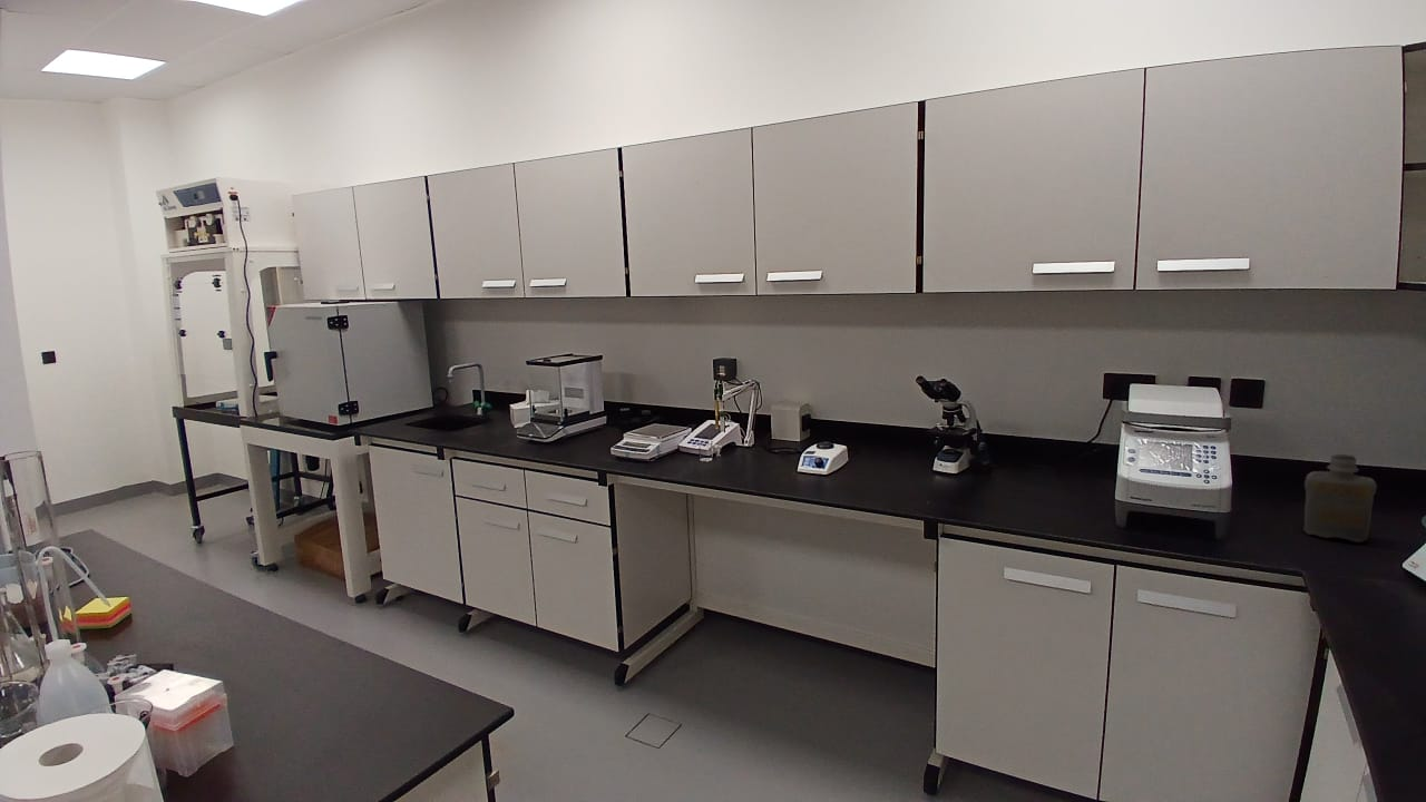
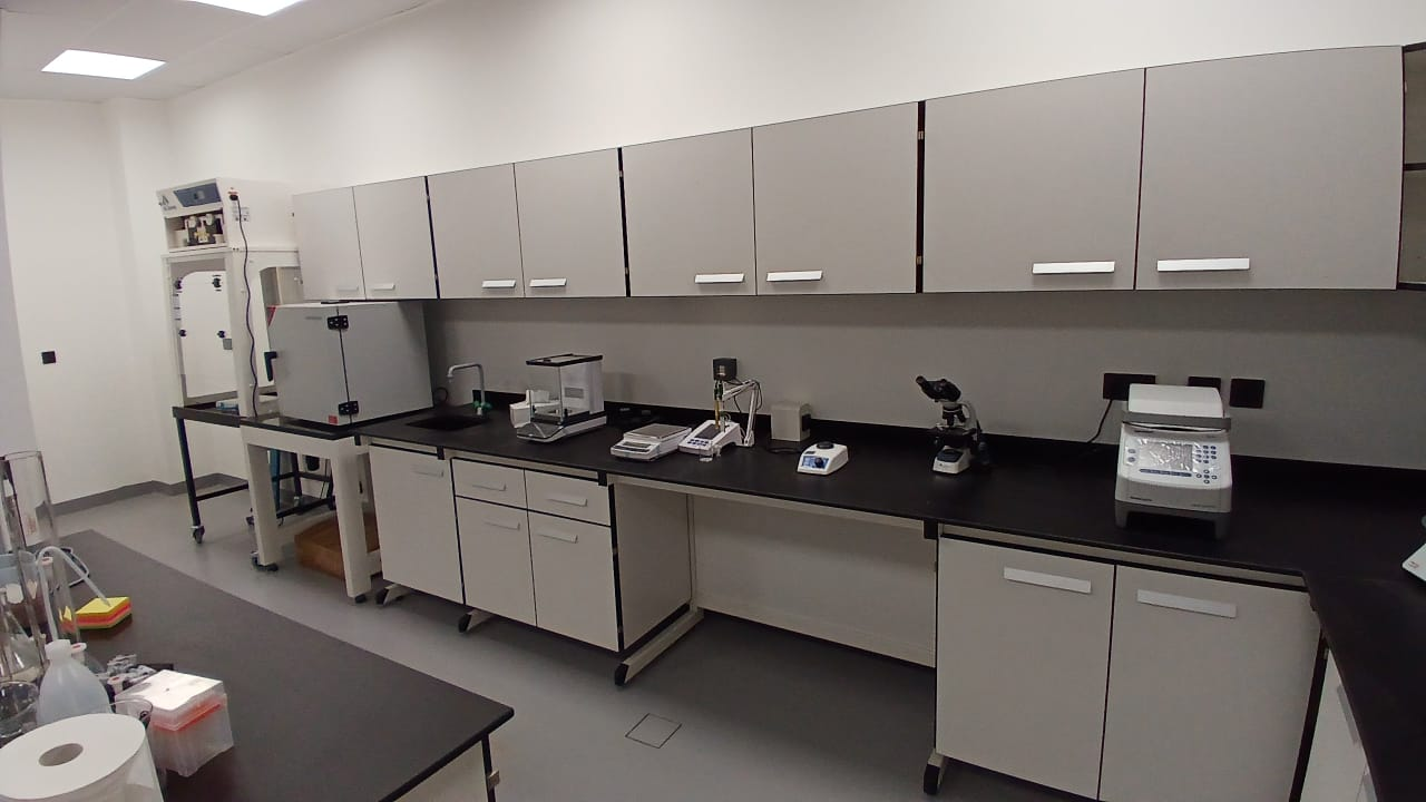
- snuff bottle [1302,453,1378,544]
